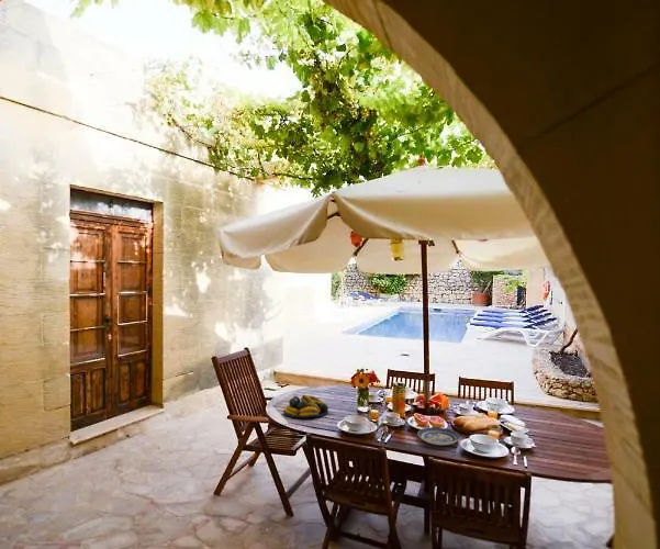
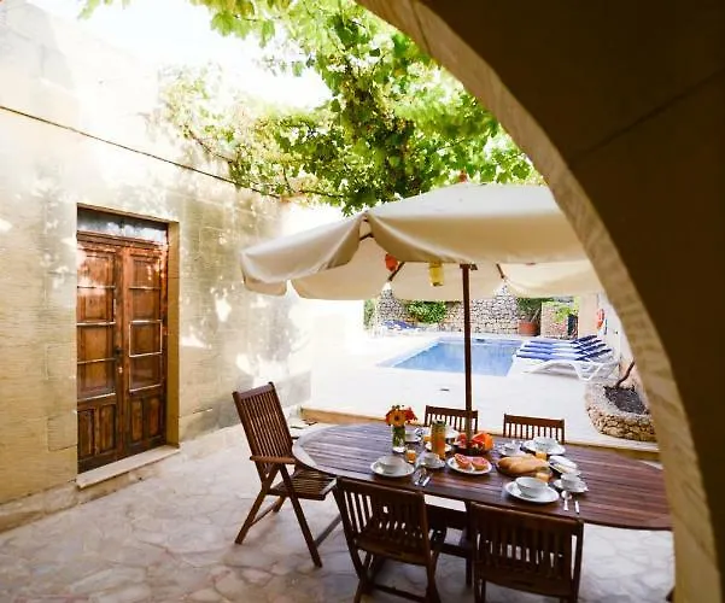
- fruit bowl [282,393,329,418]
- plate [416,426,461,446]
